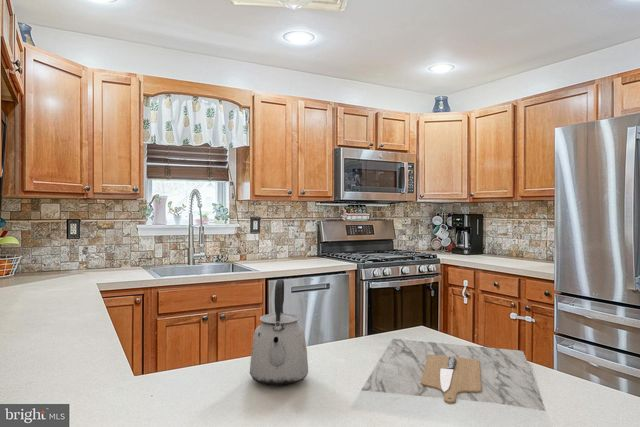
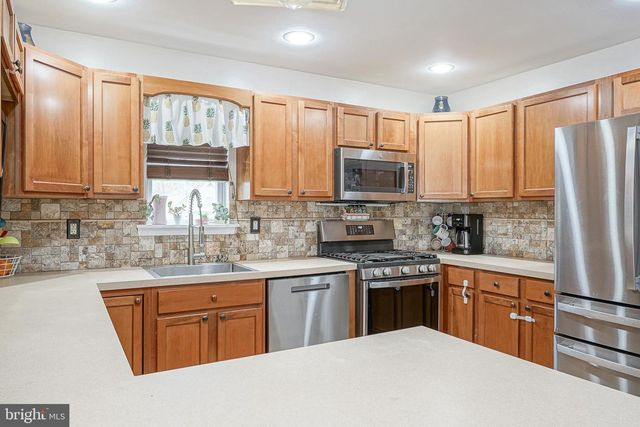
- cutting board [361,338,547,412]
- kettle [249,278,309,388]
